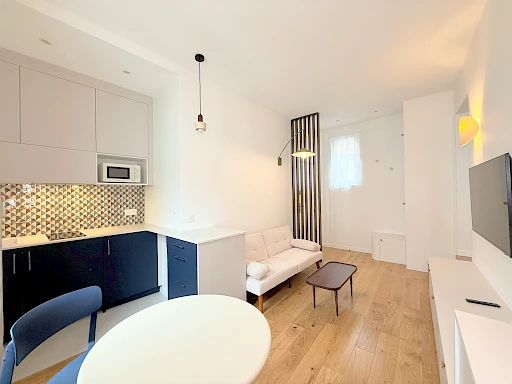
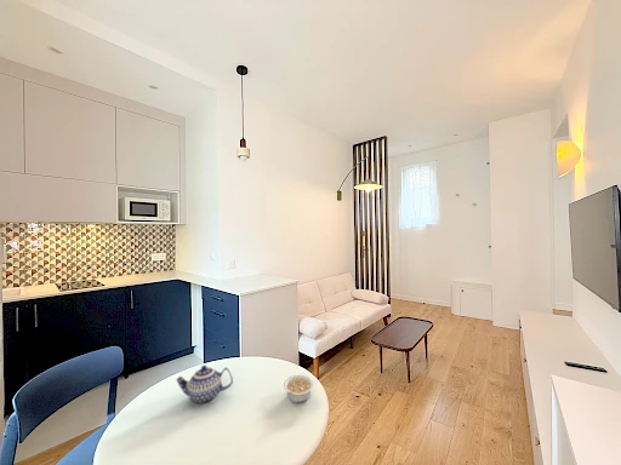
+ teapot [176,364,234,406]
+ legume [283,374,314,404]
